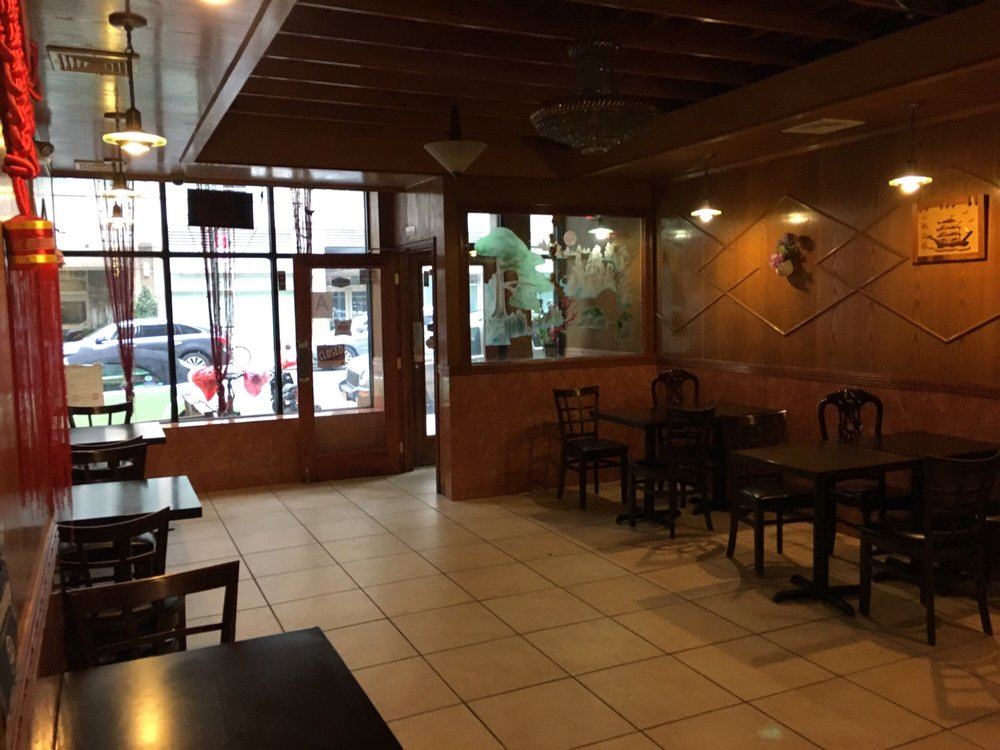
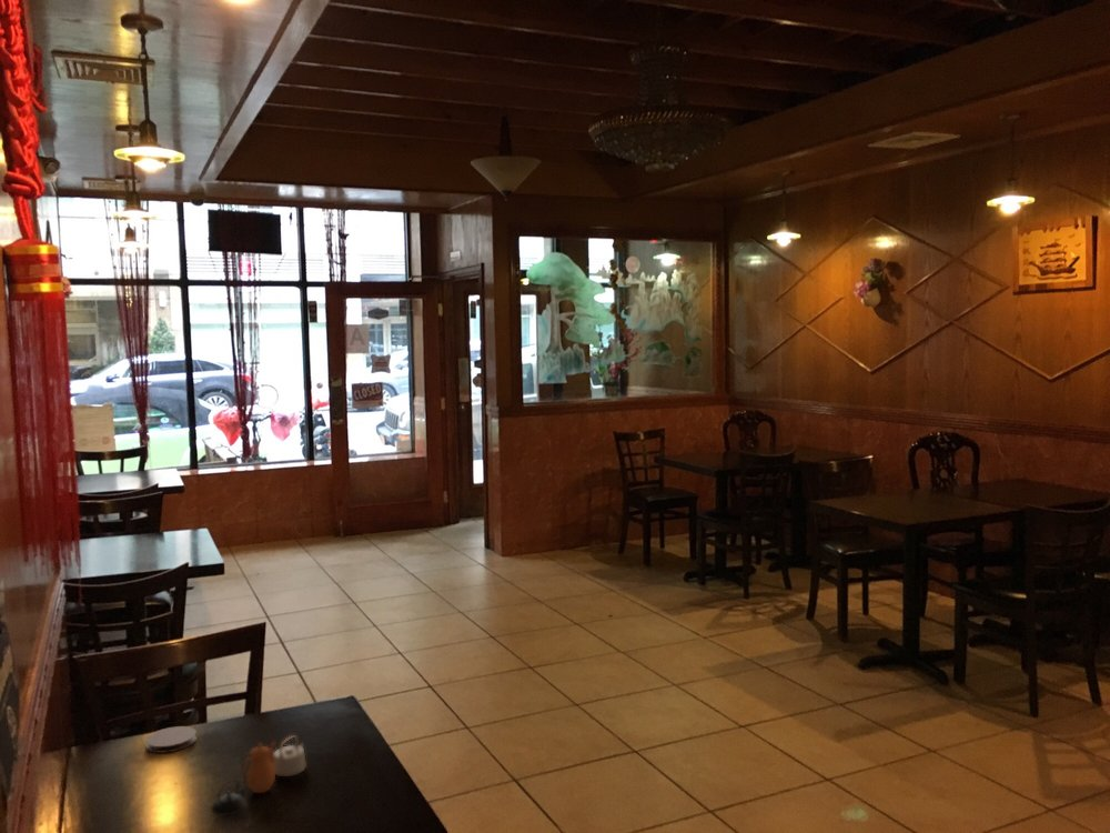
+ teapot [210,734,306,817]
+ coaster [144,725,198,754]
